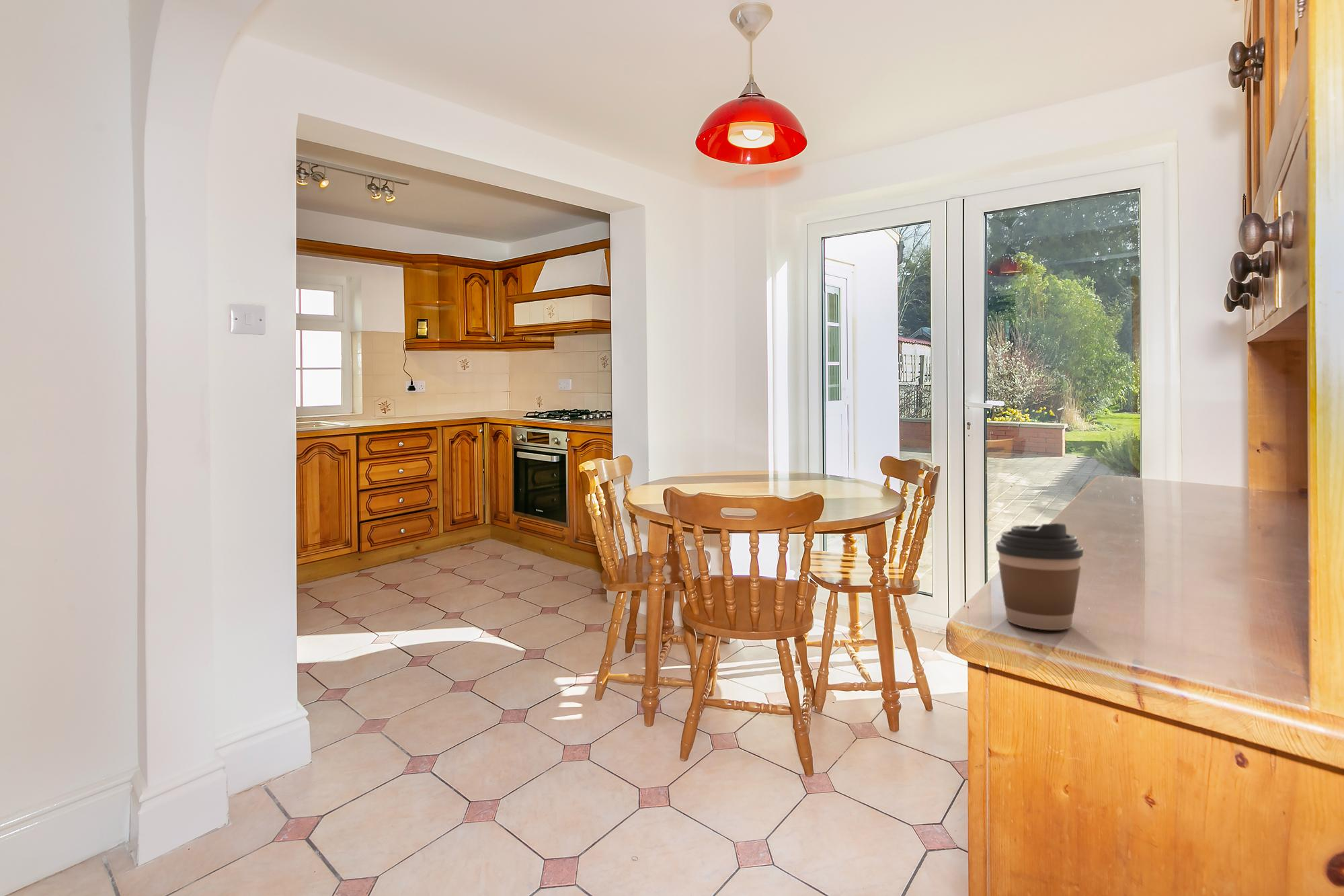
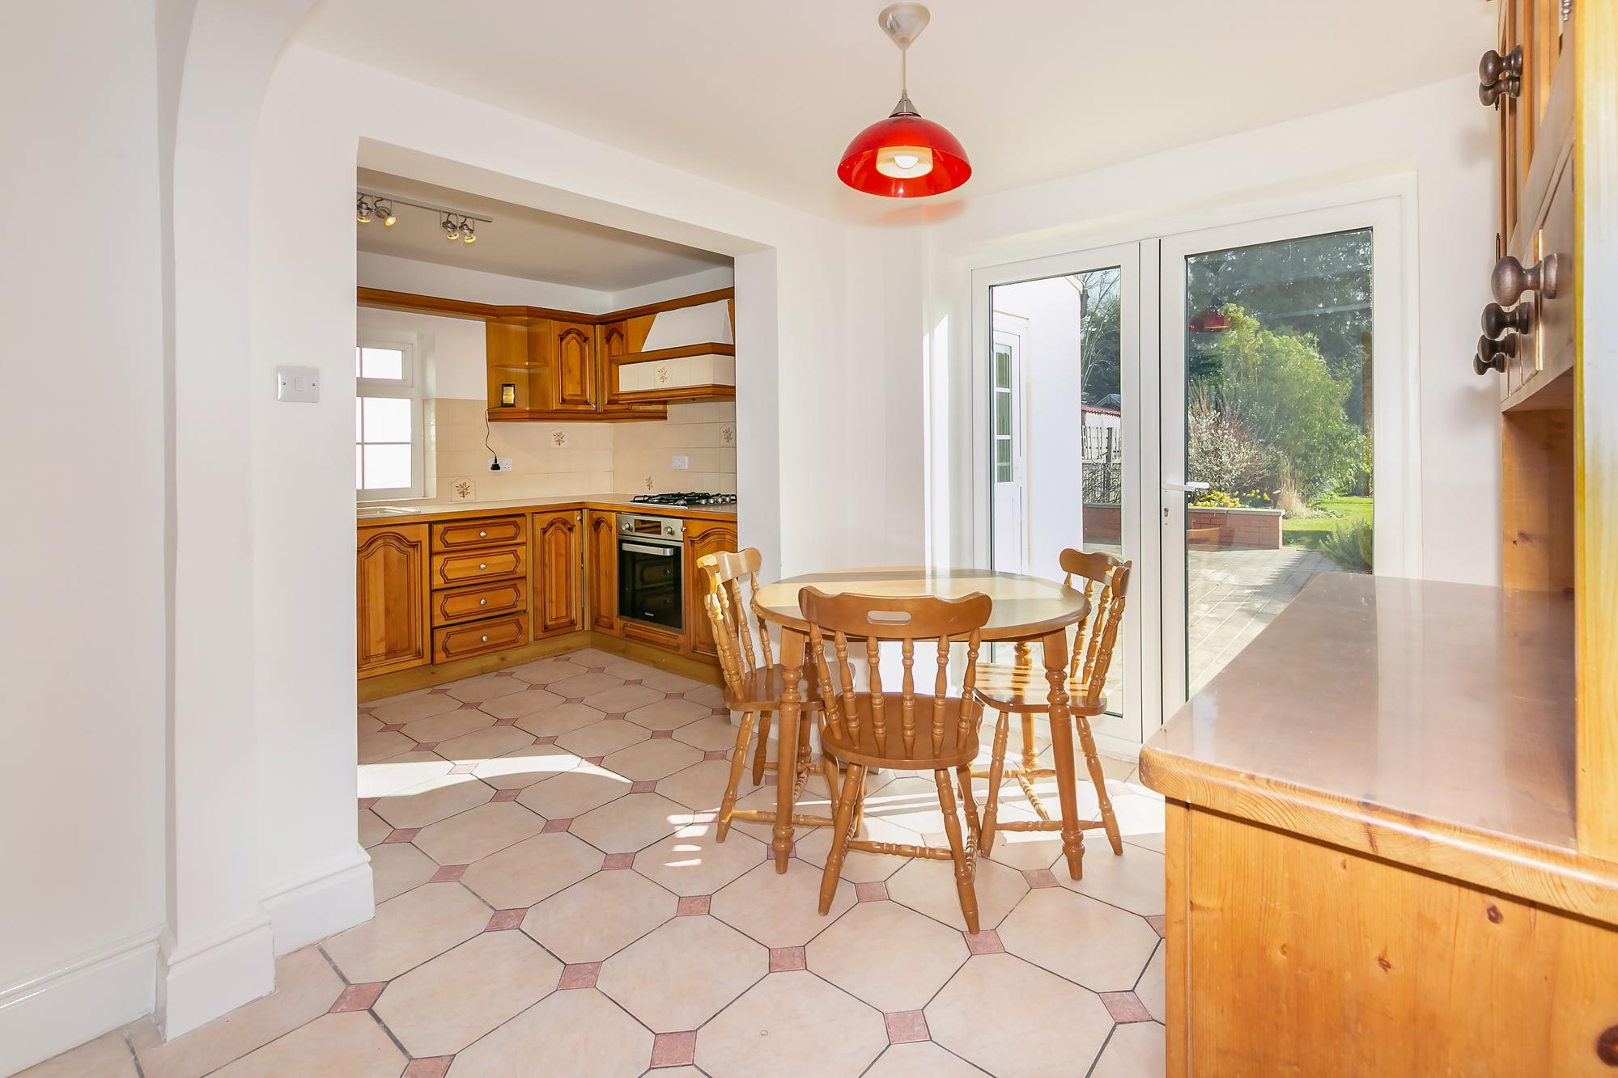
- coffee cup [995,522,1084,630]
